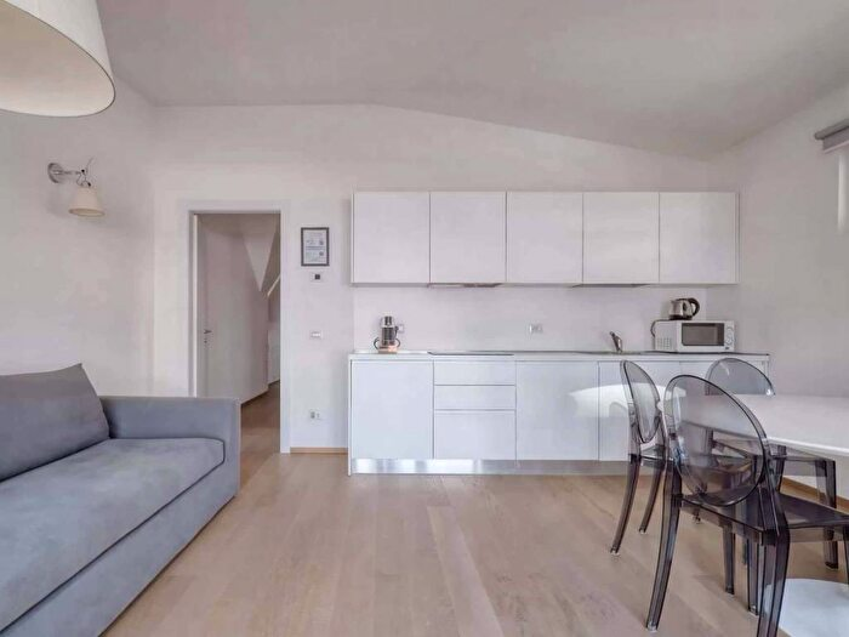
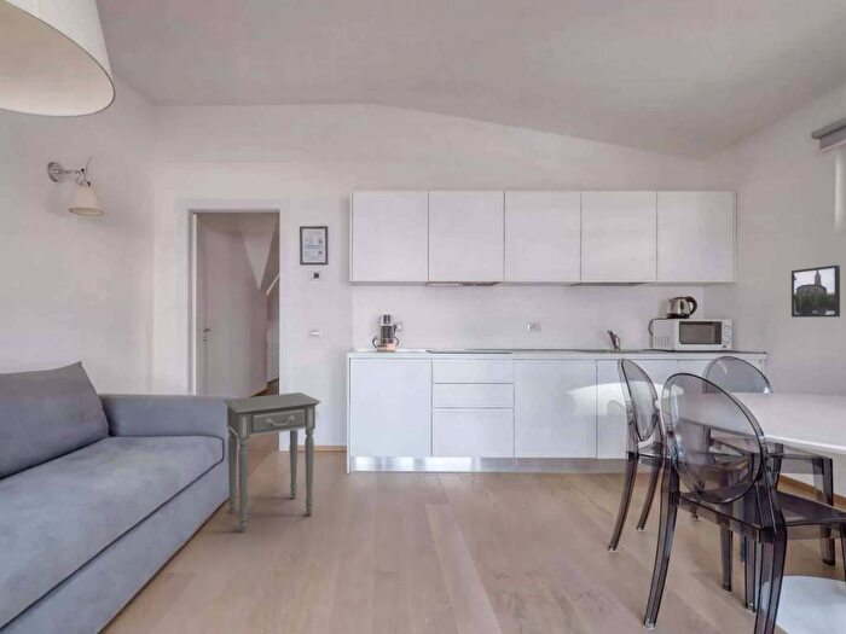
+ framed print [790,264,841,319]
+ side table [222,391,321,534]
